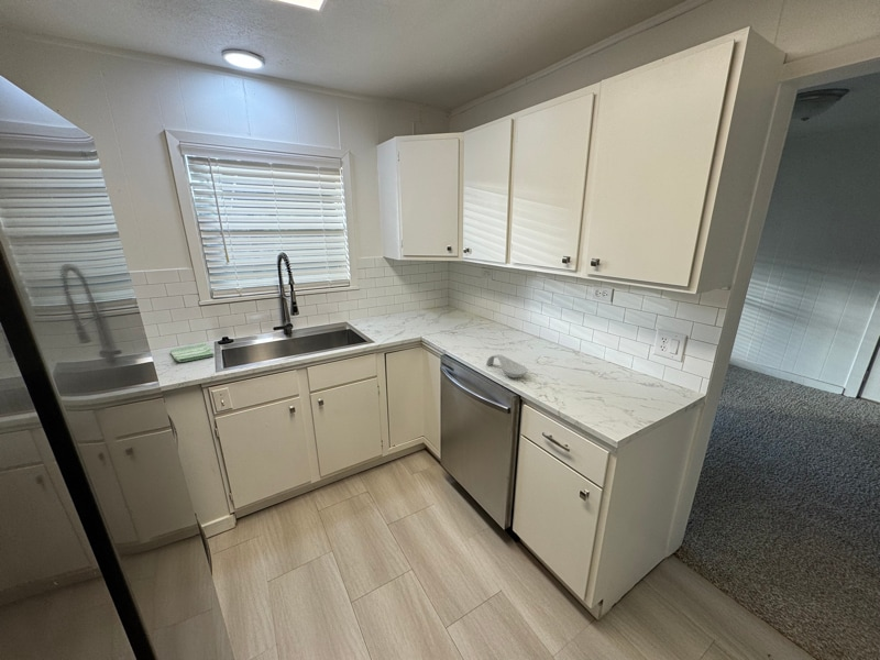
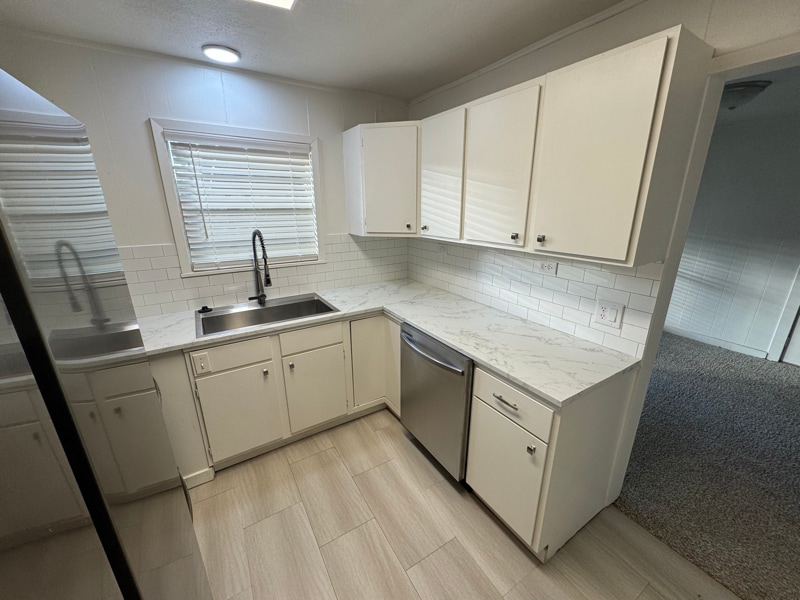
- spoon rest [485,353,529,378]
- dish towel [169,342,216,363]
